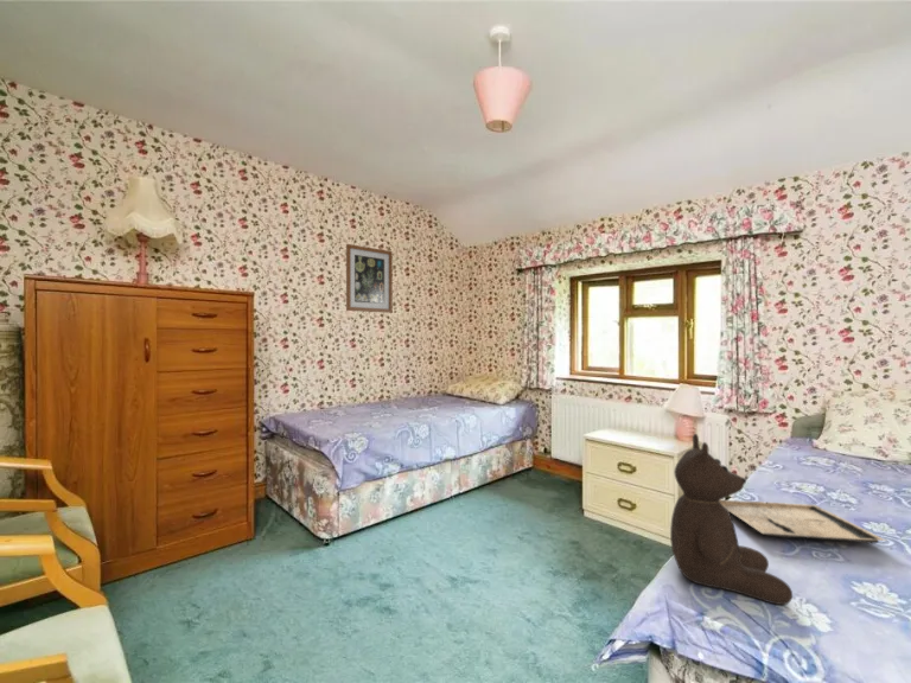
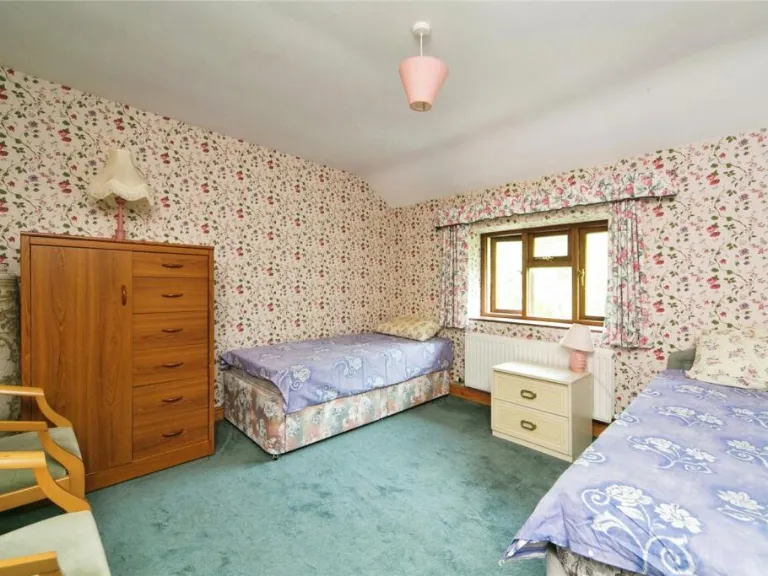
- teddy bear [669,433,794,606]
- tray [719,499,888,544]
- wall art [345,243,394,314]
